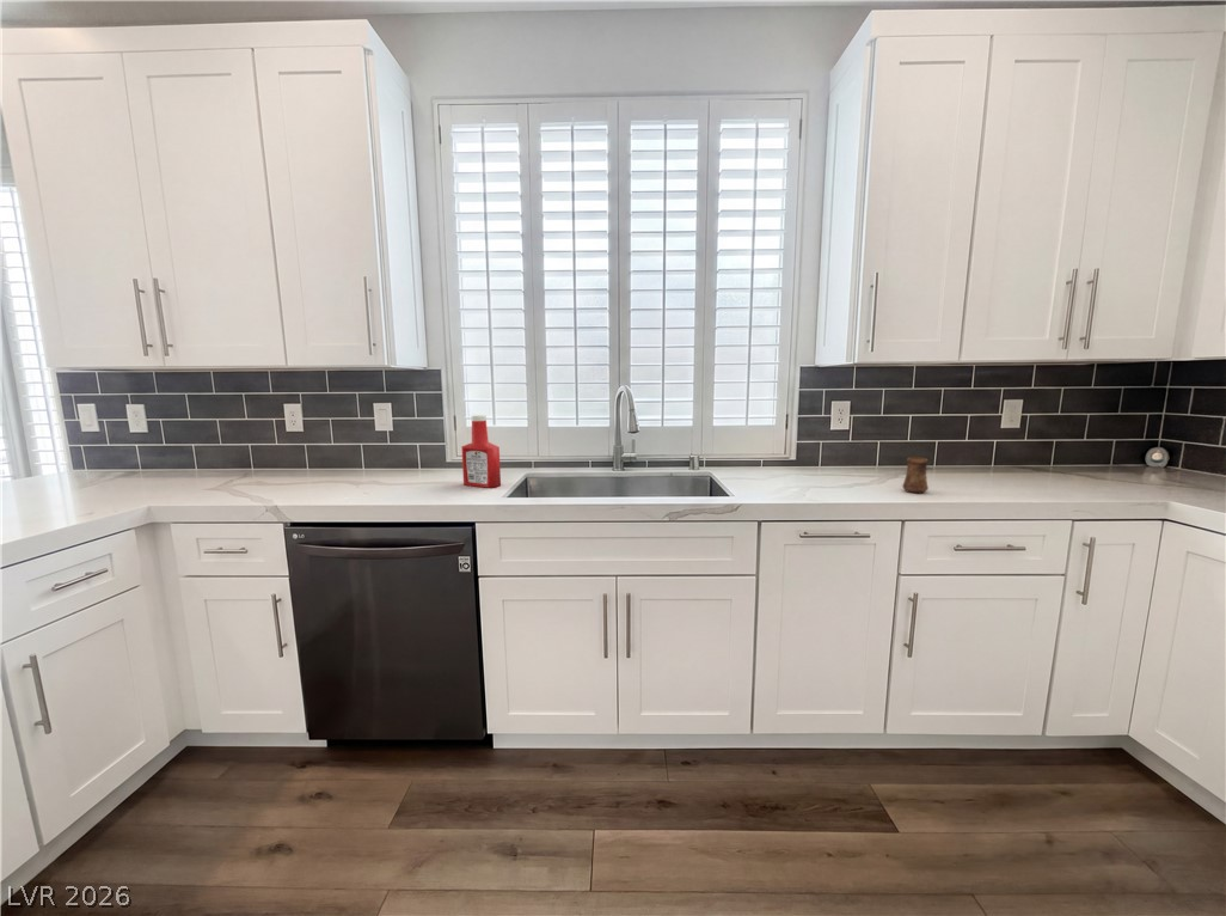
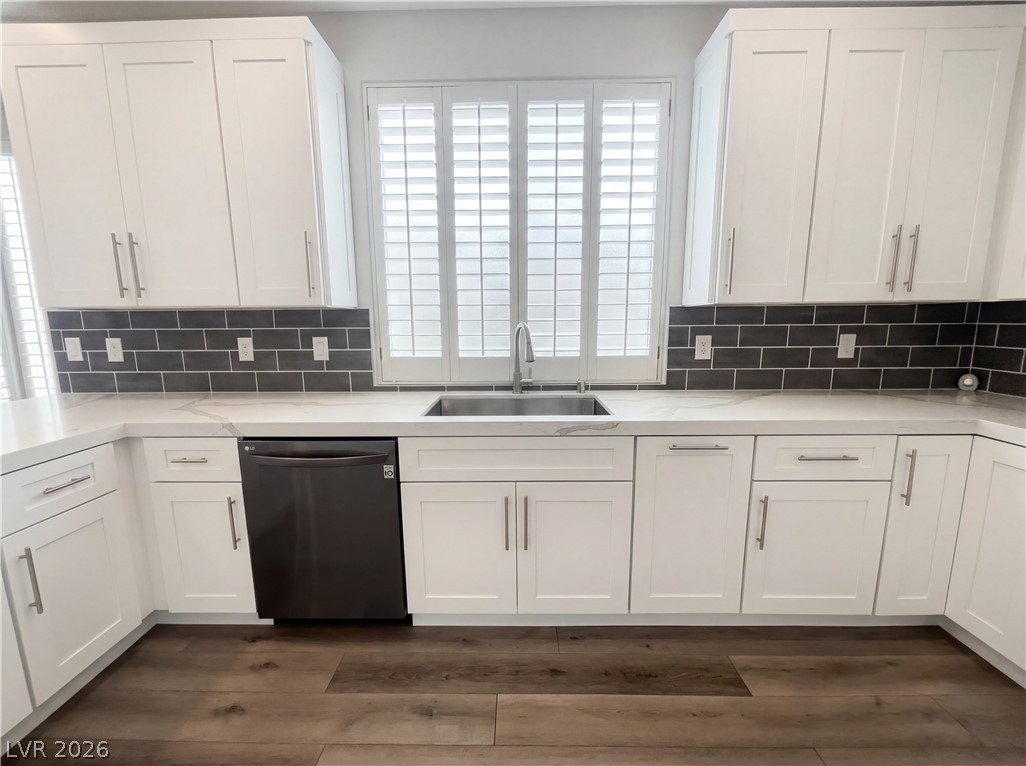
- soap bottle [460,414,502,489]
- cup [901,456,930,494]
